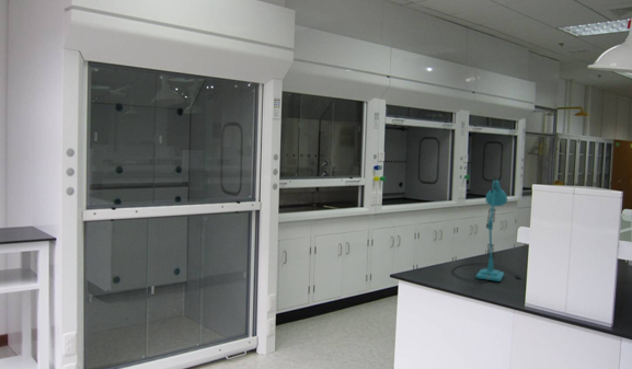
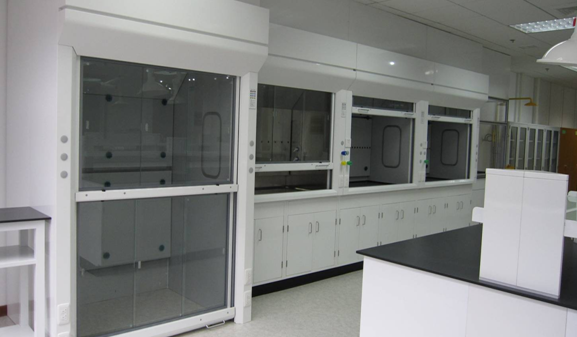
- desk lamp [451,176,524,284]
